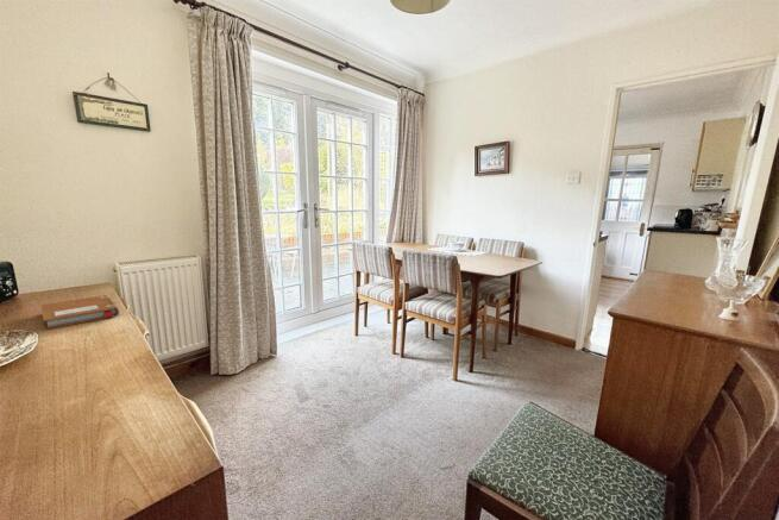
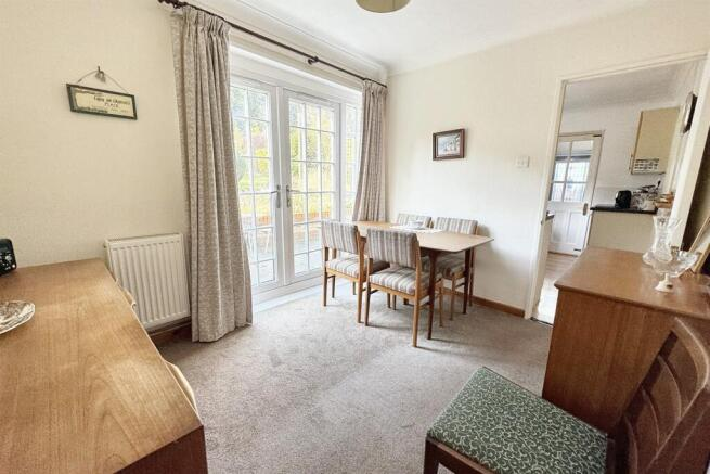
- notebook [40,294,120,331]
